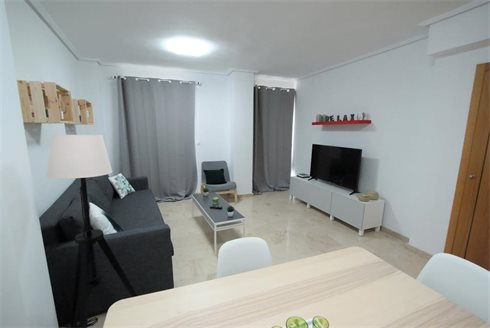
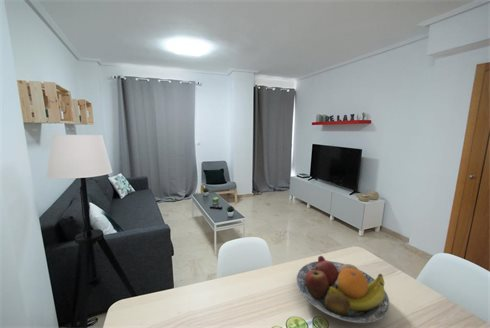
+ fruit bowl [296,255,391,324]
